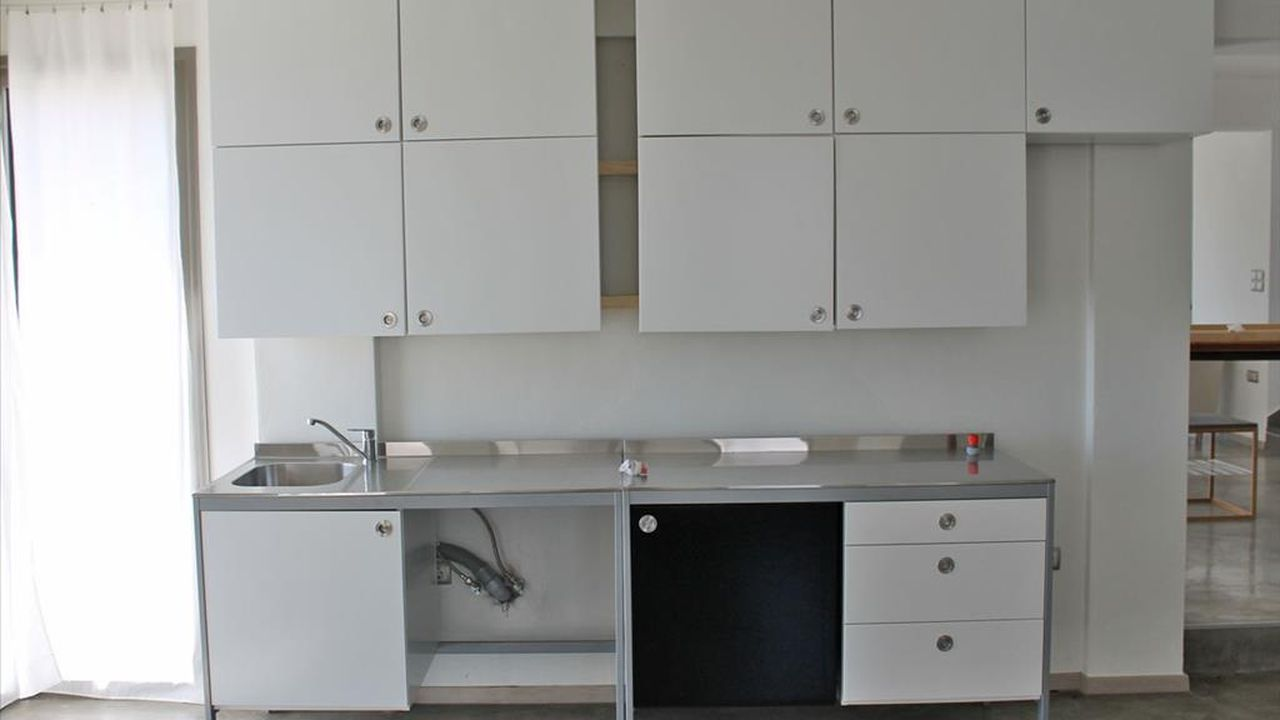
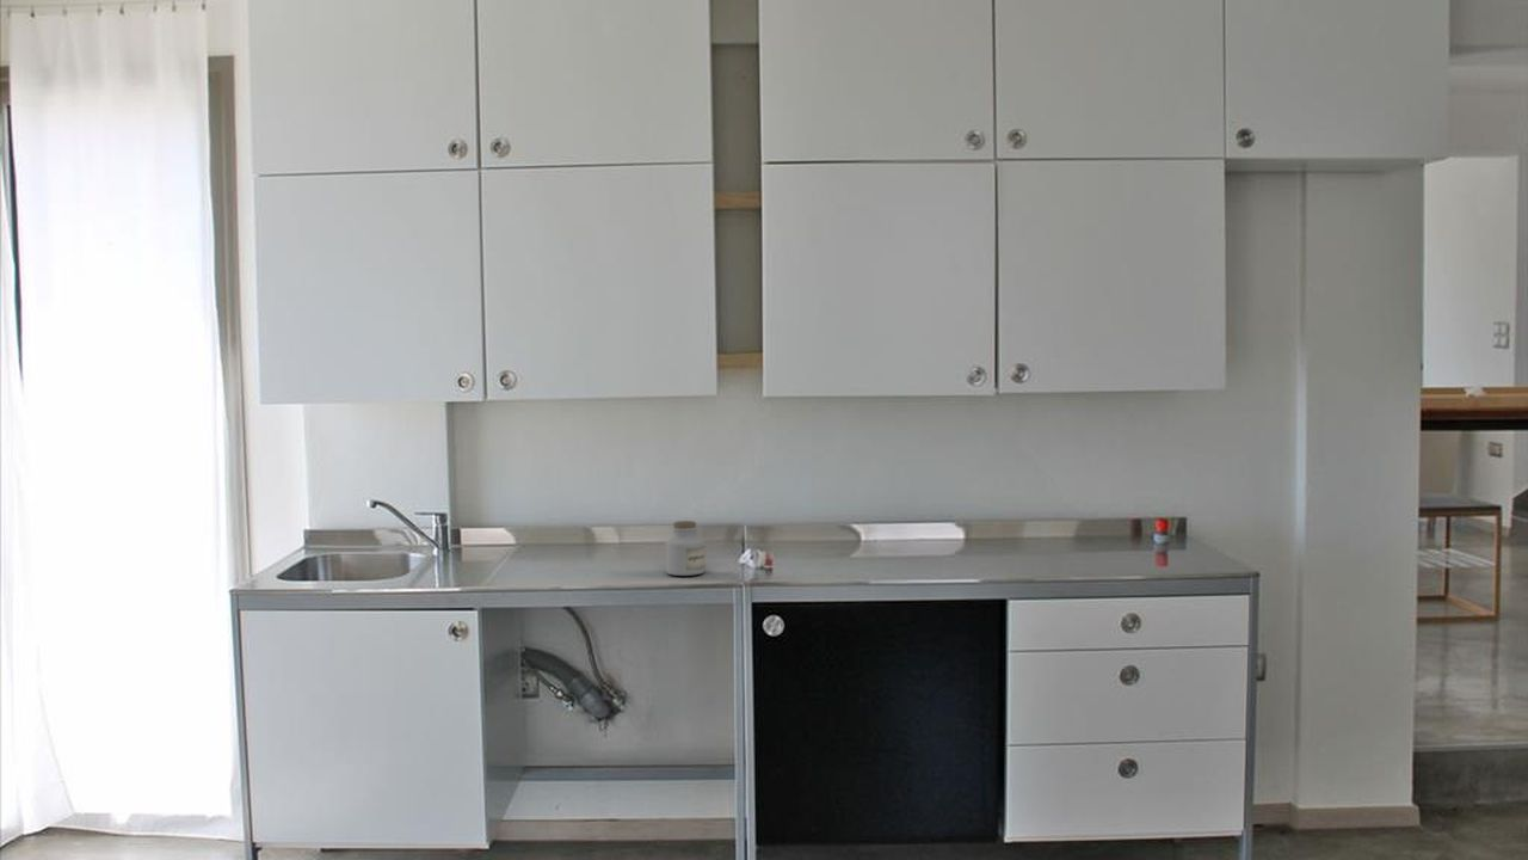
+ jar [665,520,707,577]
